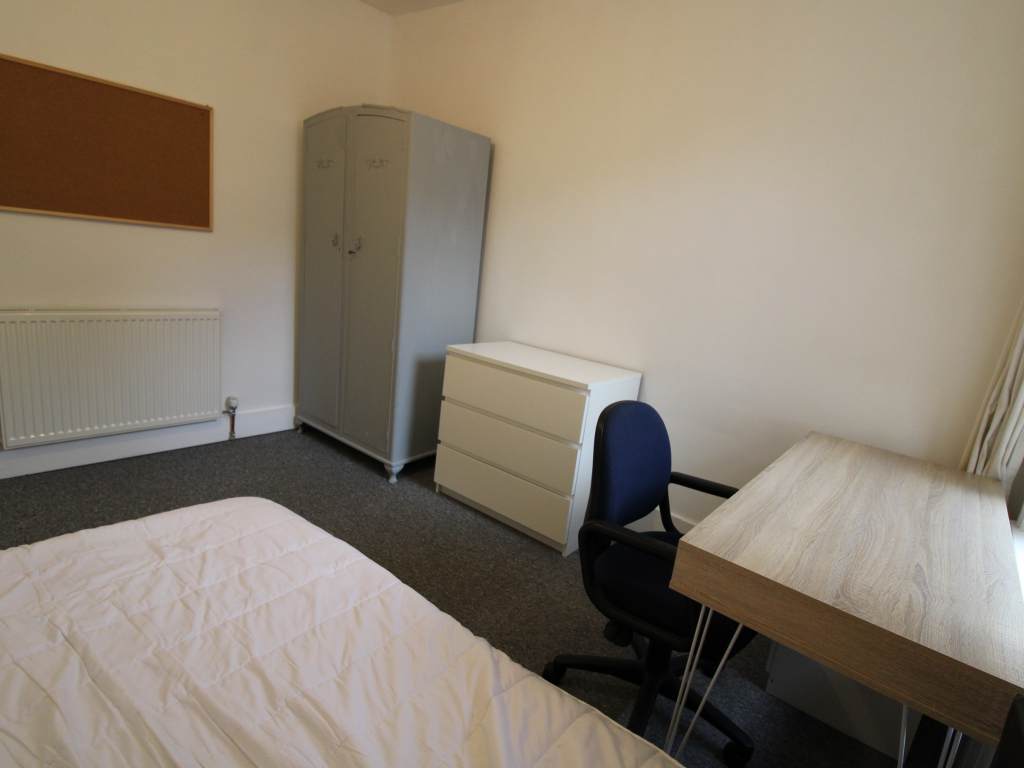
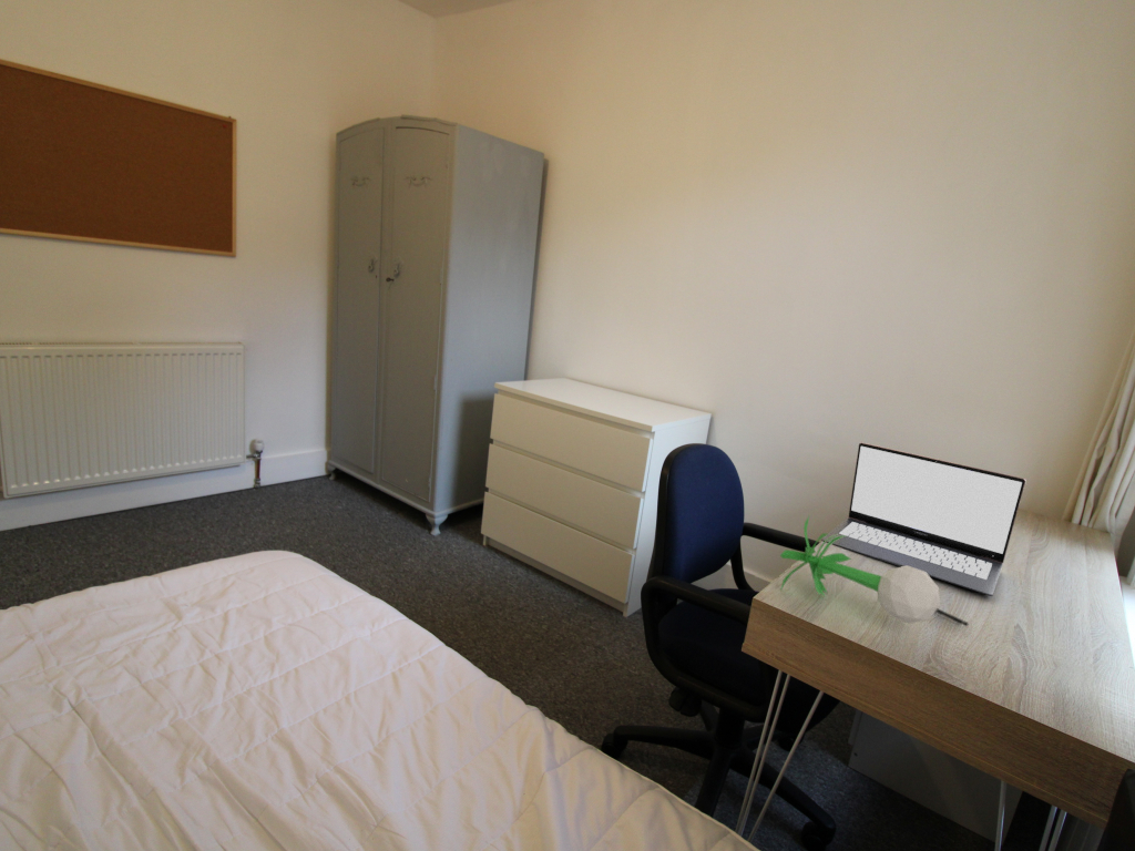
+ laptop [820,441,1026,597]
+ pen [934,607,970,627]
+ flower [779,515,941,625]
